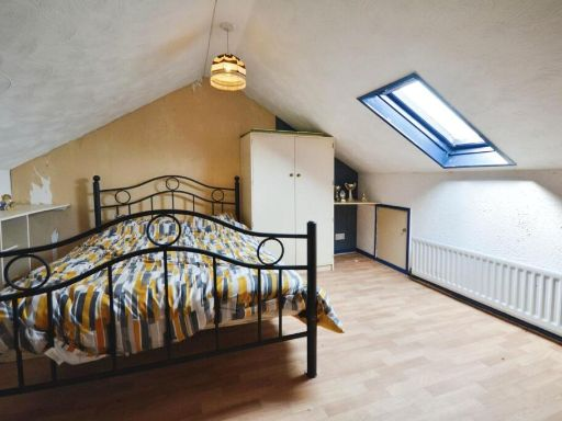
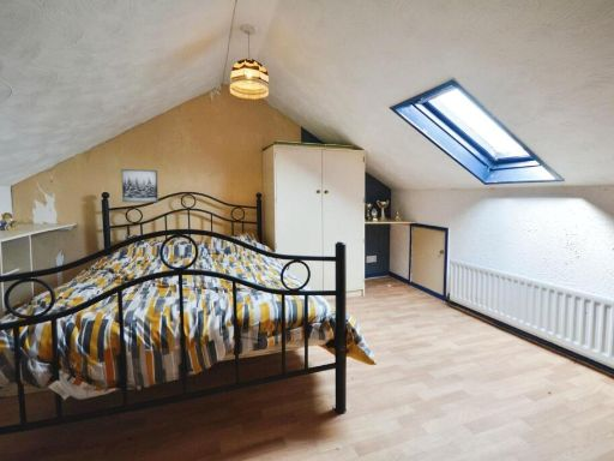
+ wall art [120,168,159,203]
